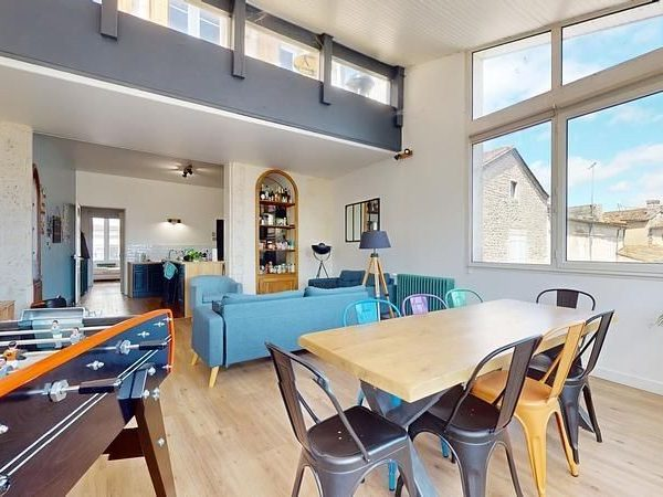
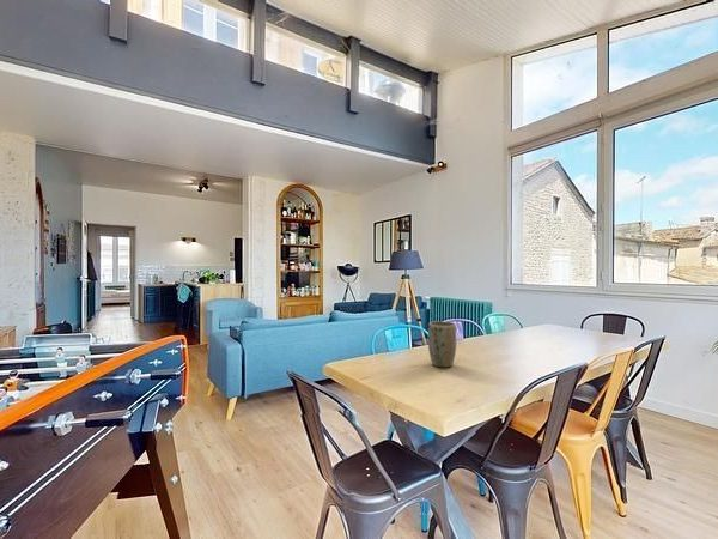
+ plant pot [427,320,457,368]
